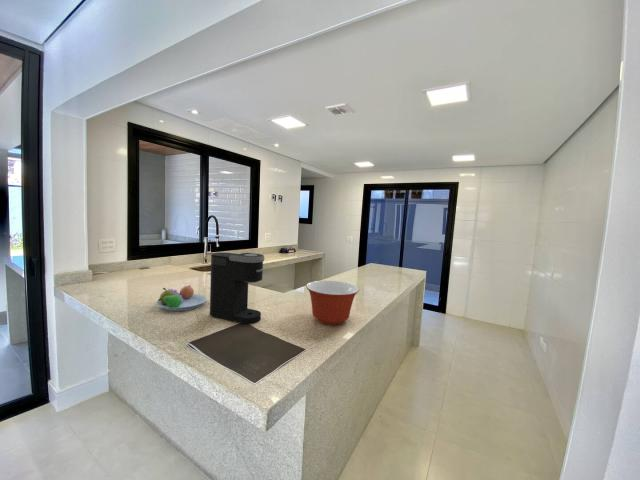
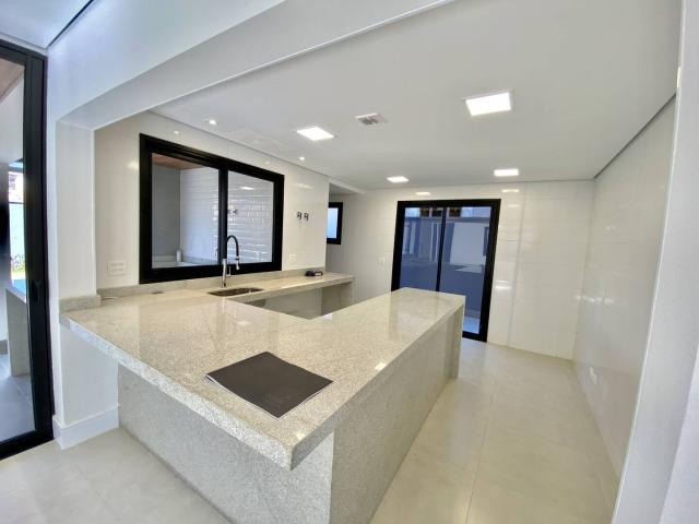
- fruit bowl [156,285,208,312]
- coffee maker [209,252,266,325]
- mixing bowl [305,280,360,326]
